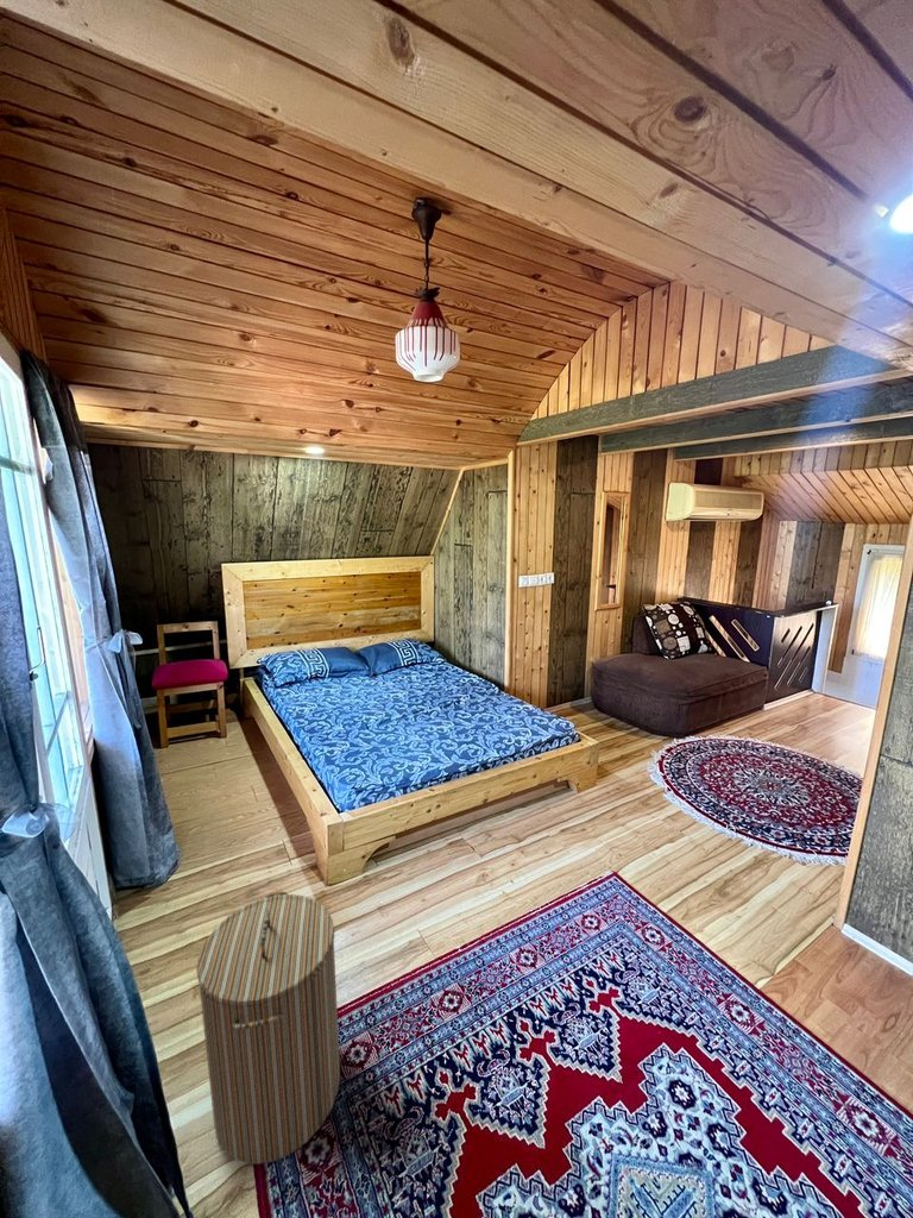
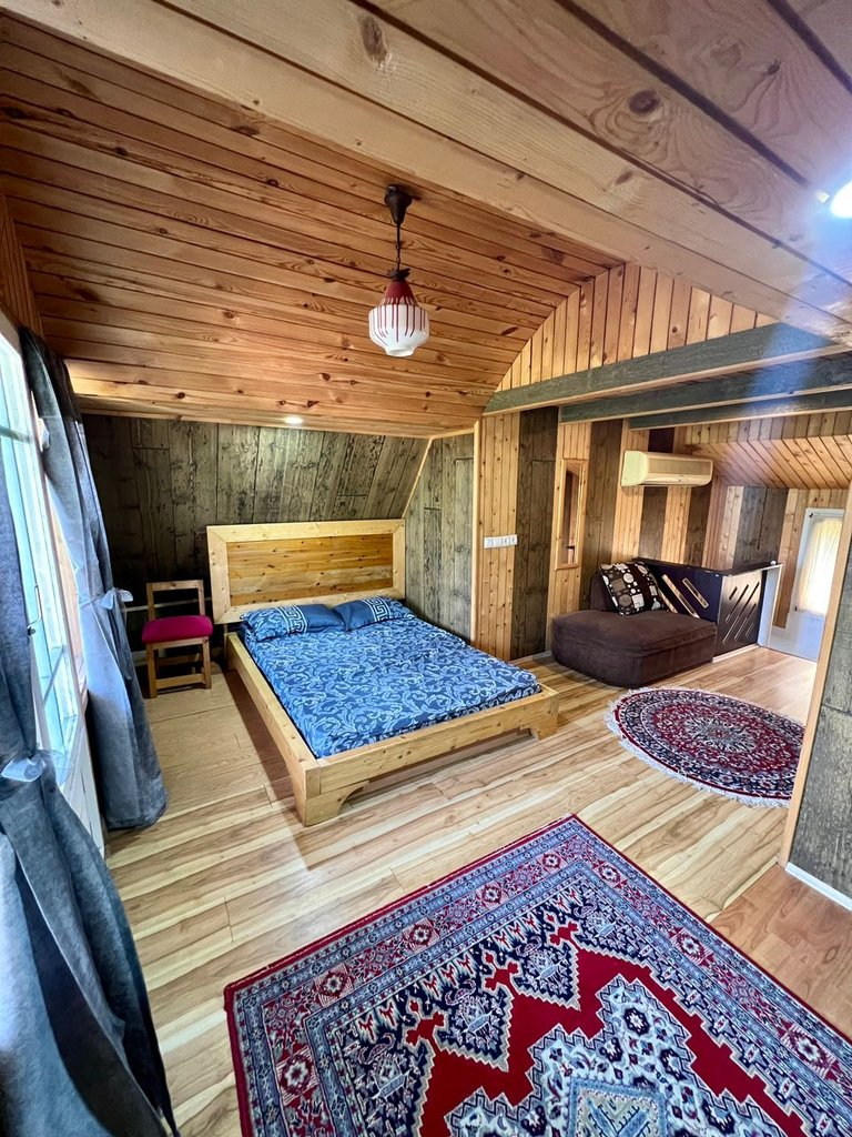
- laundry hamper [195,890,341,1166]
